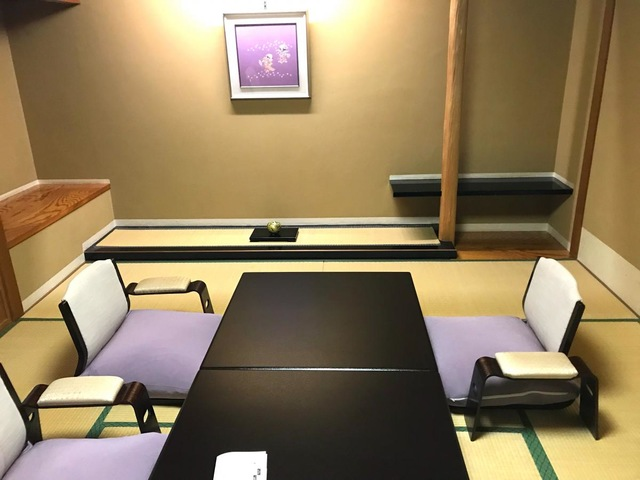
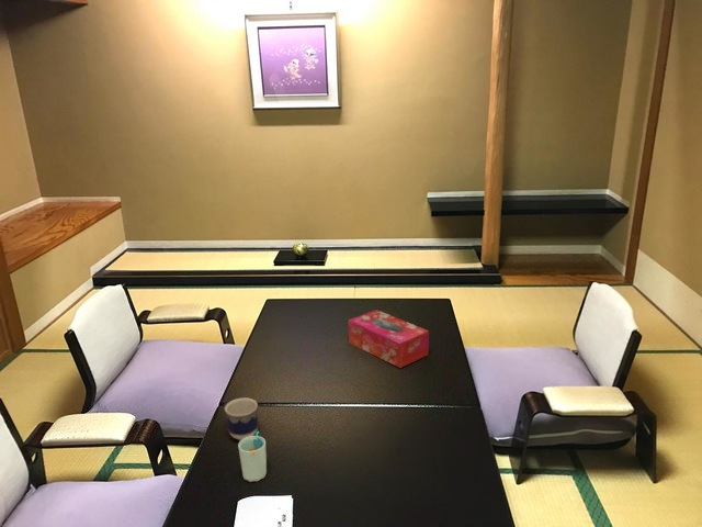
+ tissue box [348,309,430,369]
+ cup [223,396,259,441]
+ cup [237,430,268,483]
